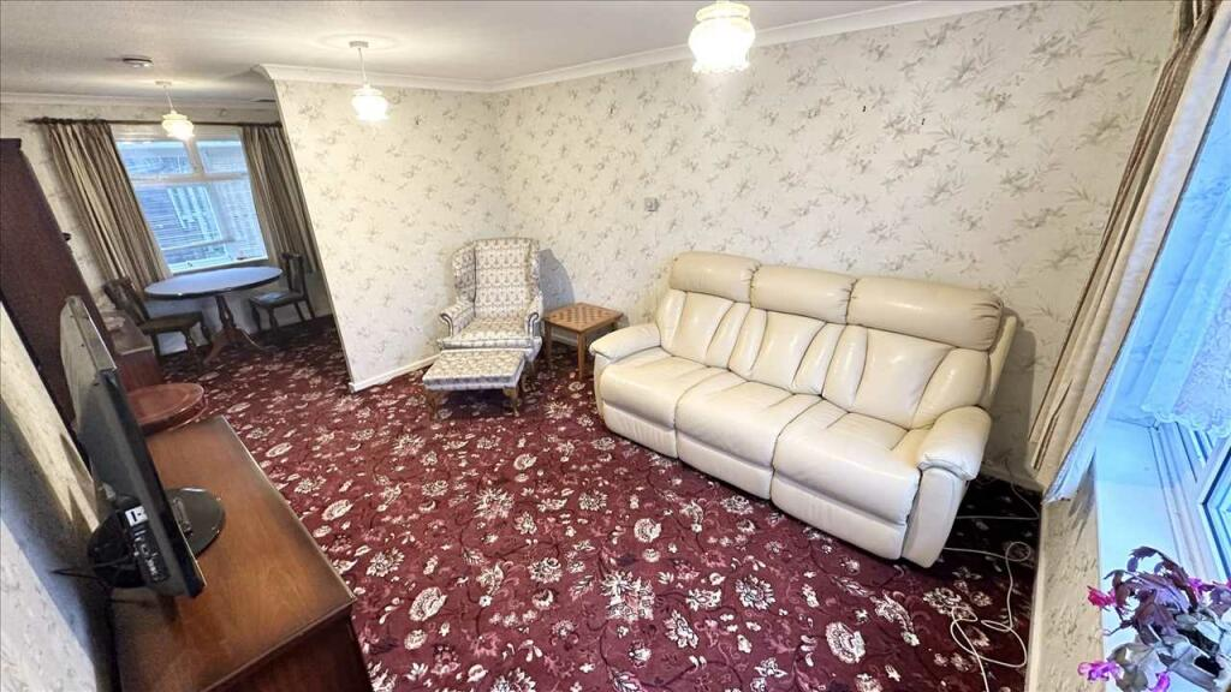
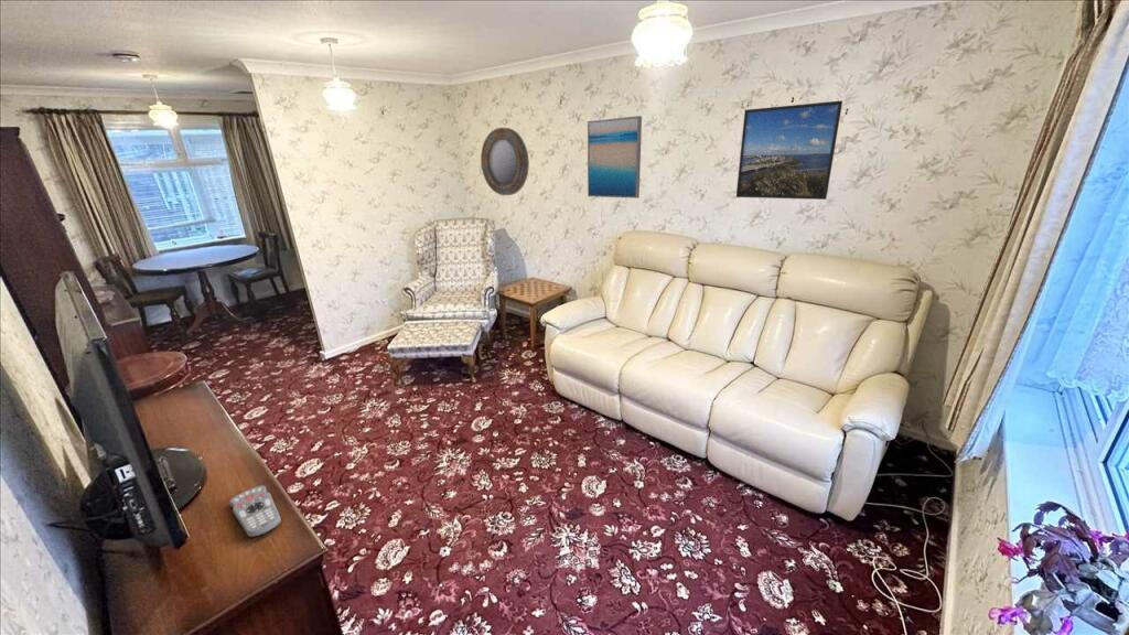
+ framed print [735,99,843,201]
+ home mirror [480,127,530,196]
+ remote control [228,484,282,538]
+ wall art [587,115,643,200]
